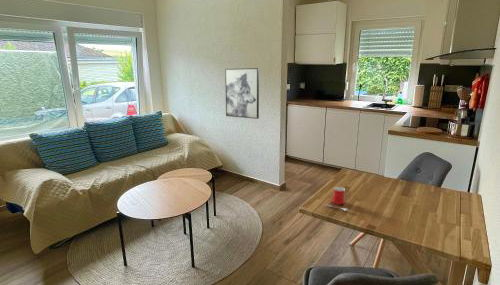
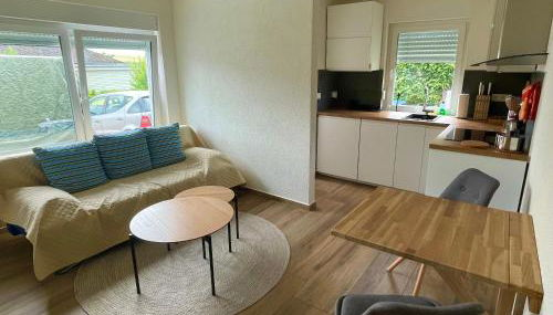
- mug [324,186,351,212]
- wall art [224,67,260,120]
